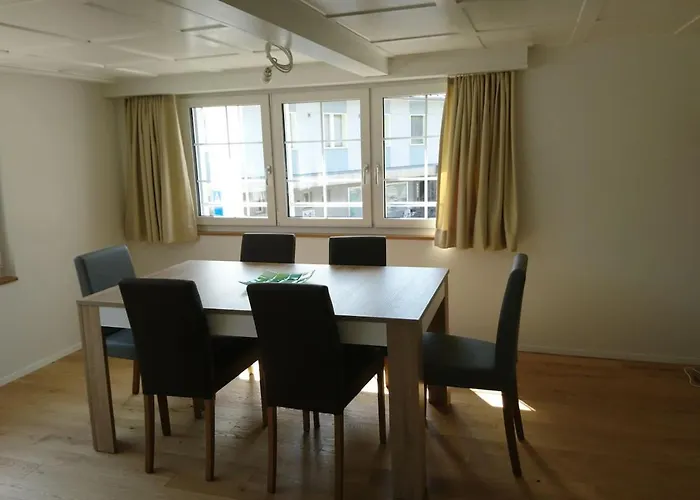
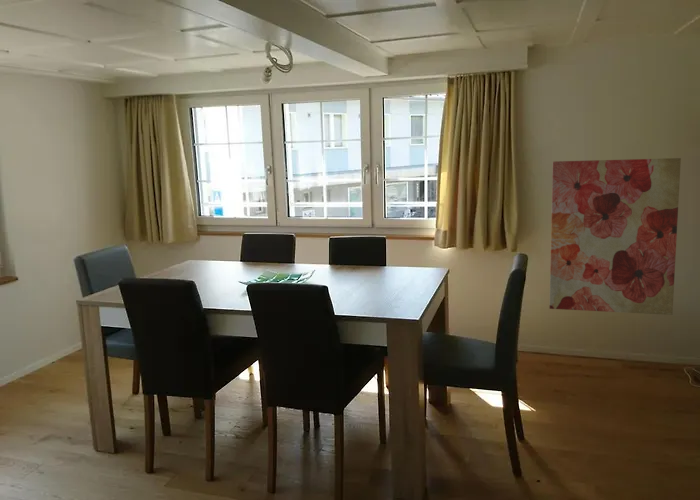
+ wall art [548,157,682,316]
